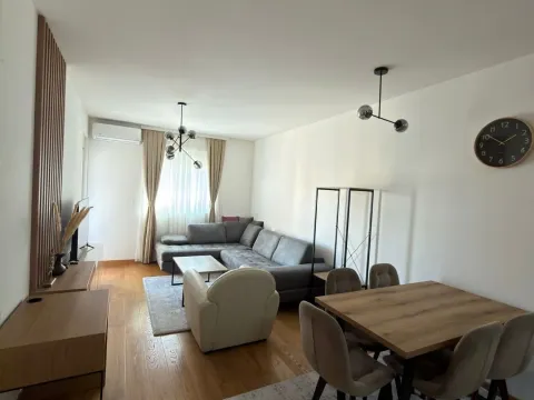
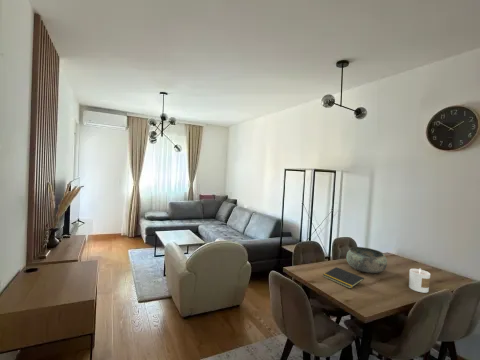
+ notepad [322,266,365,289]
+ candle [408,267,431,294]
+ bowl [345,246,388,274]
